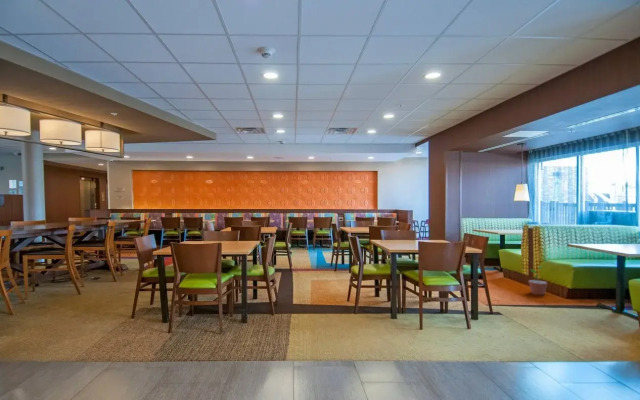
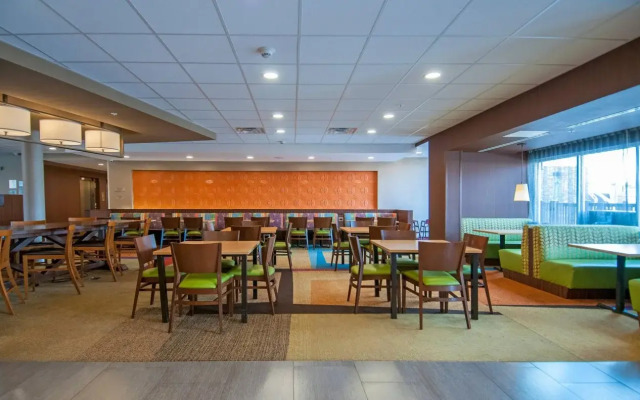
- potted plant [528,265,548,296]
